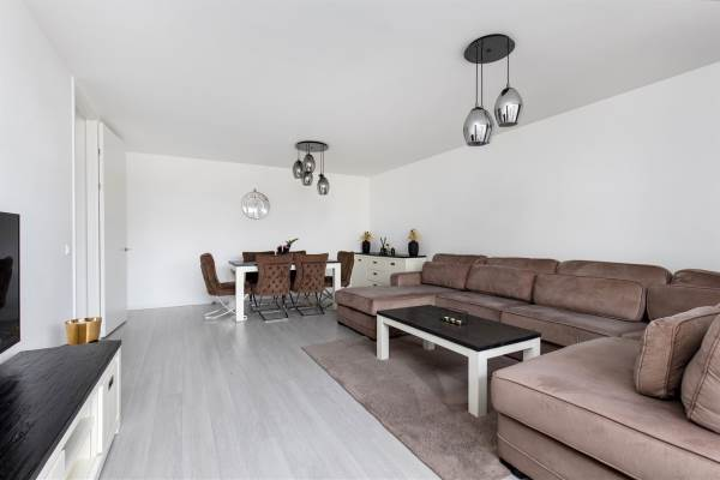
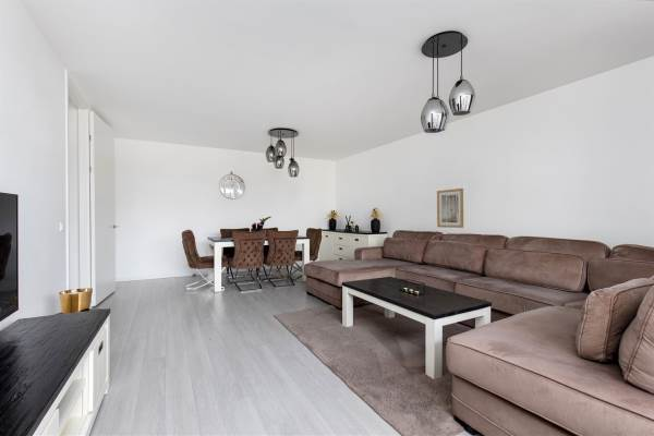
+ wall art [436,187,464,229]
